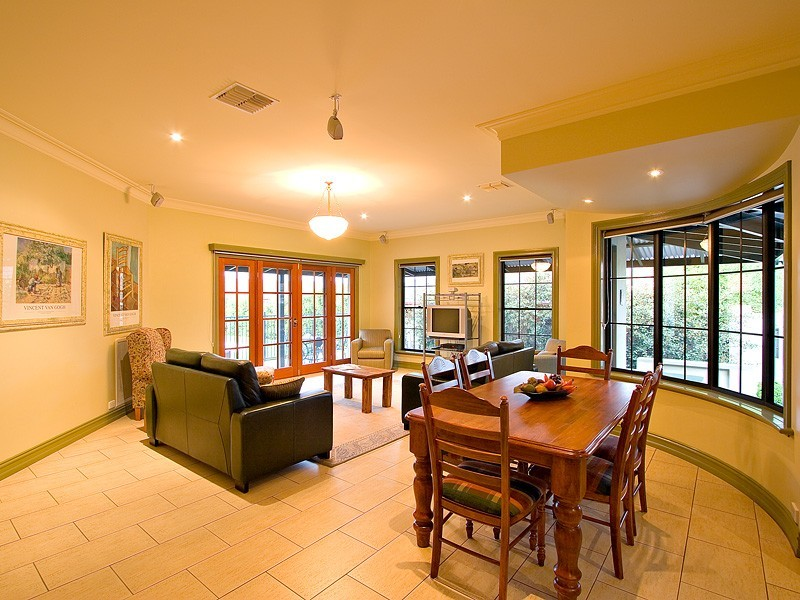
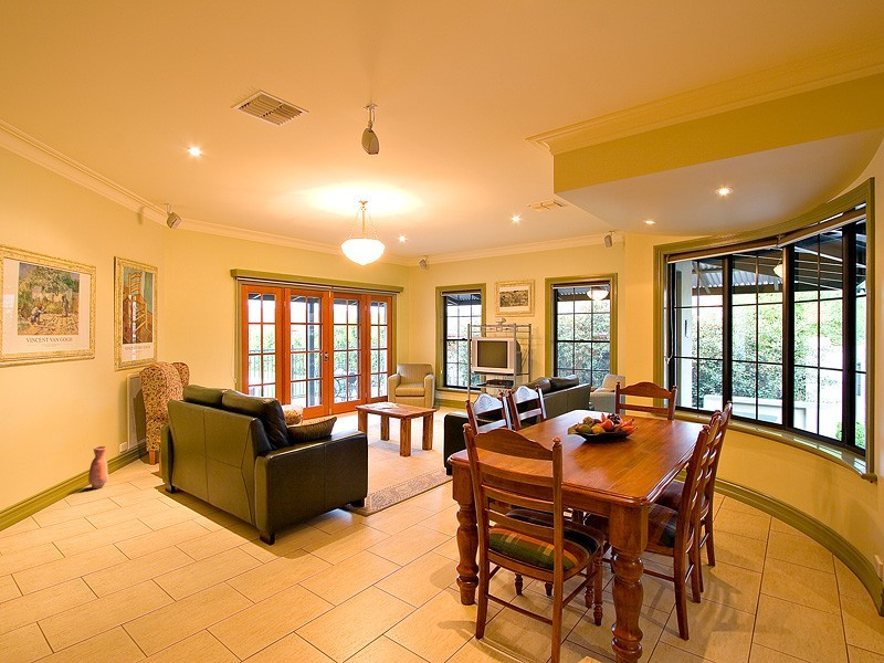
+ vase [87,445,109,490]
